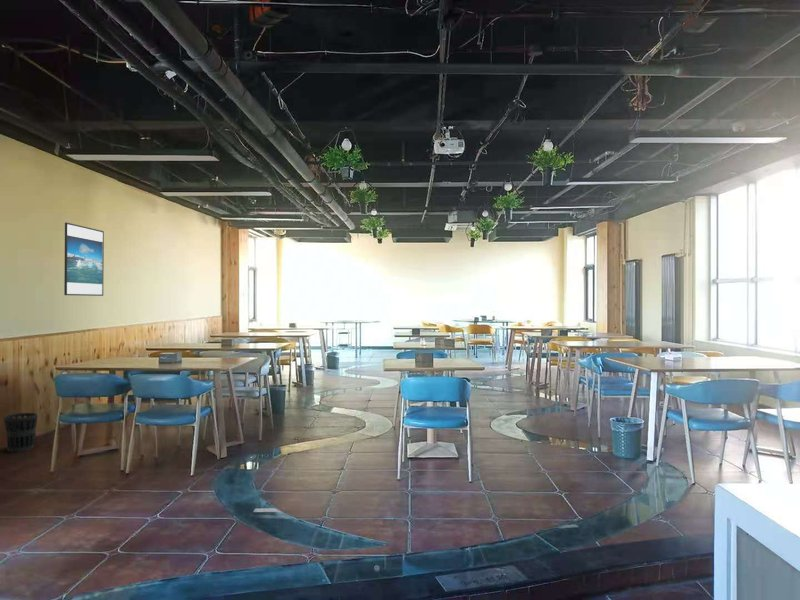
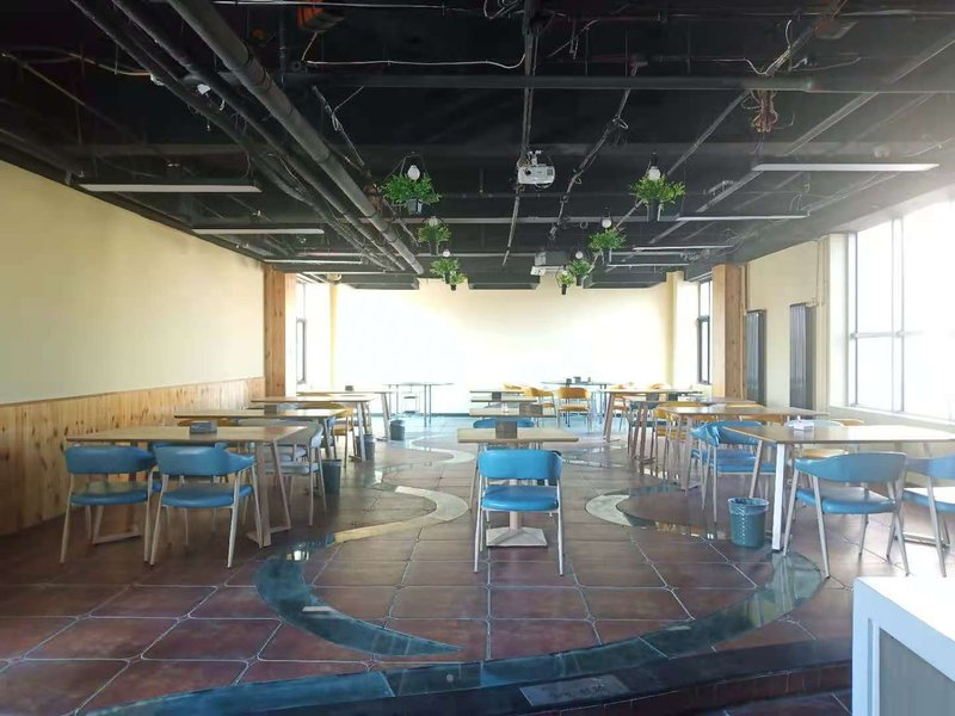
- wastebasket [3,412,39,453]
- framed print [63,222,105,297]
